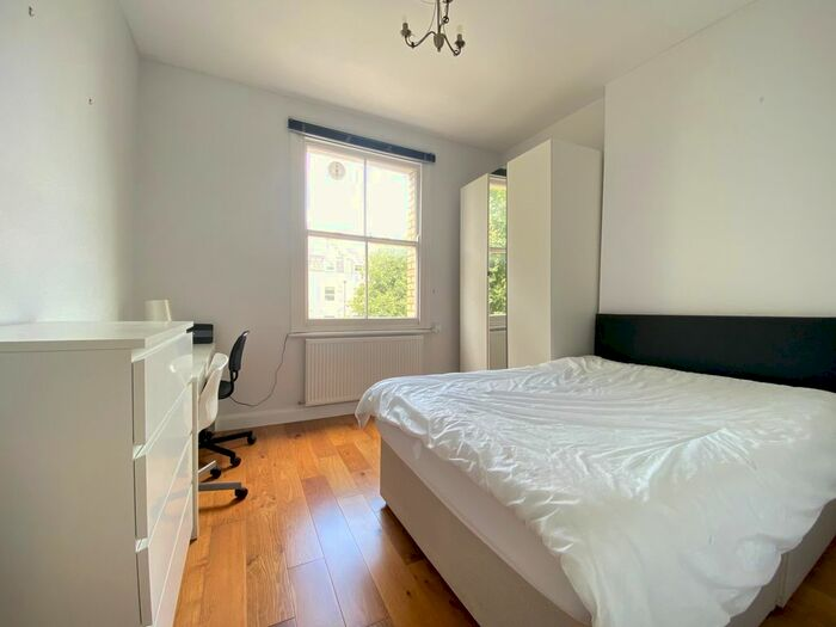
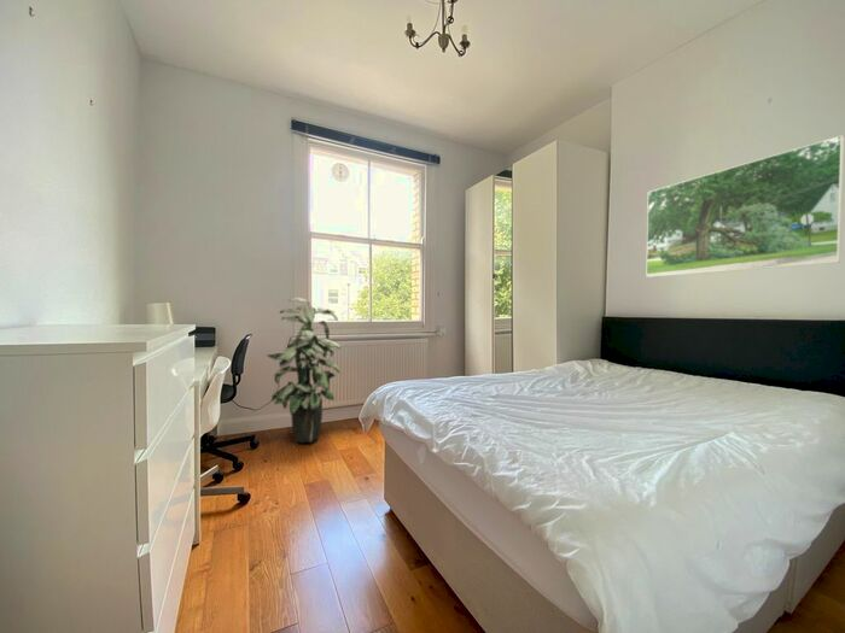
+ indoor plant [266,297,343,444]
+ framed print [645,134,845,279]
